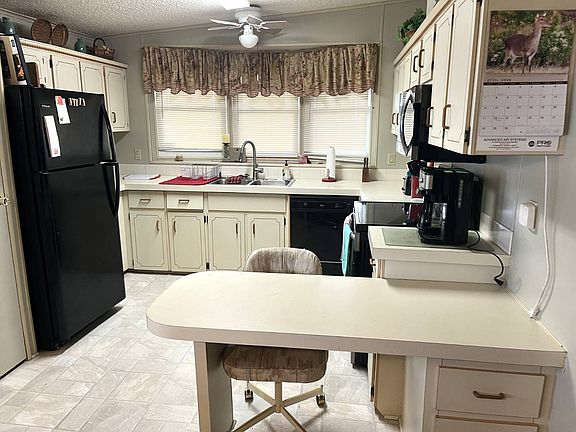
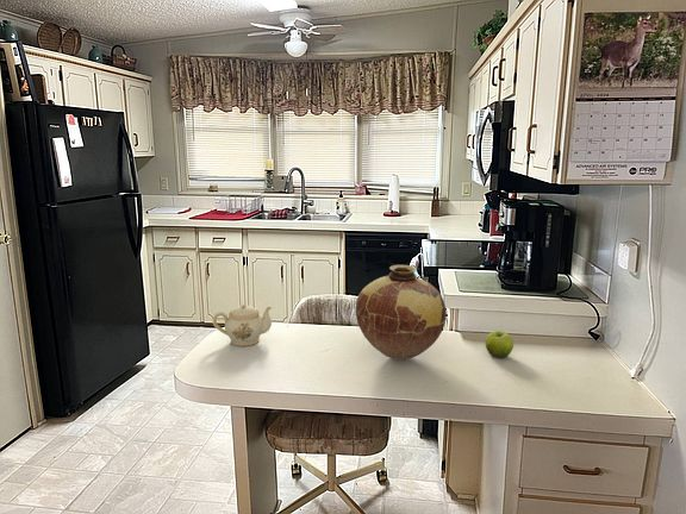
+ teapot [212,303,273,347]
+ vase [355,264,448,362]
+ fruit [485,330,514,359]
